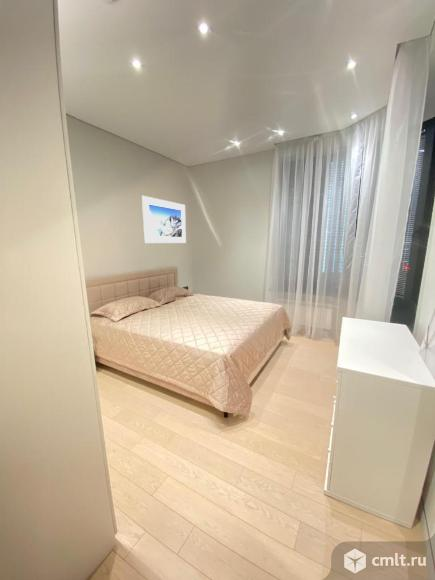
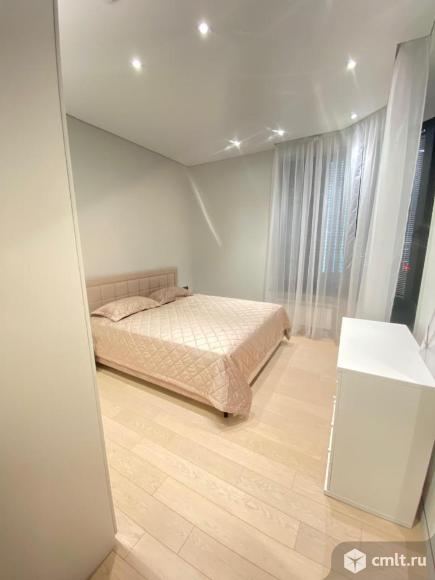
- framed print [141,195,187,244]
